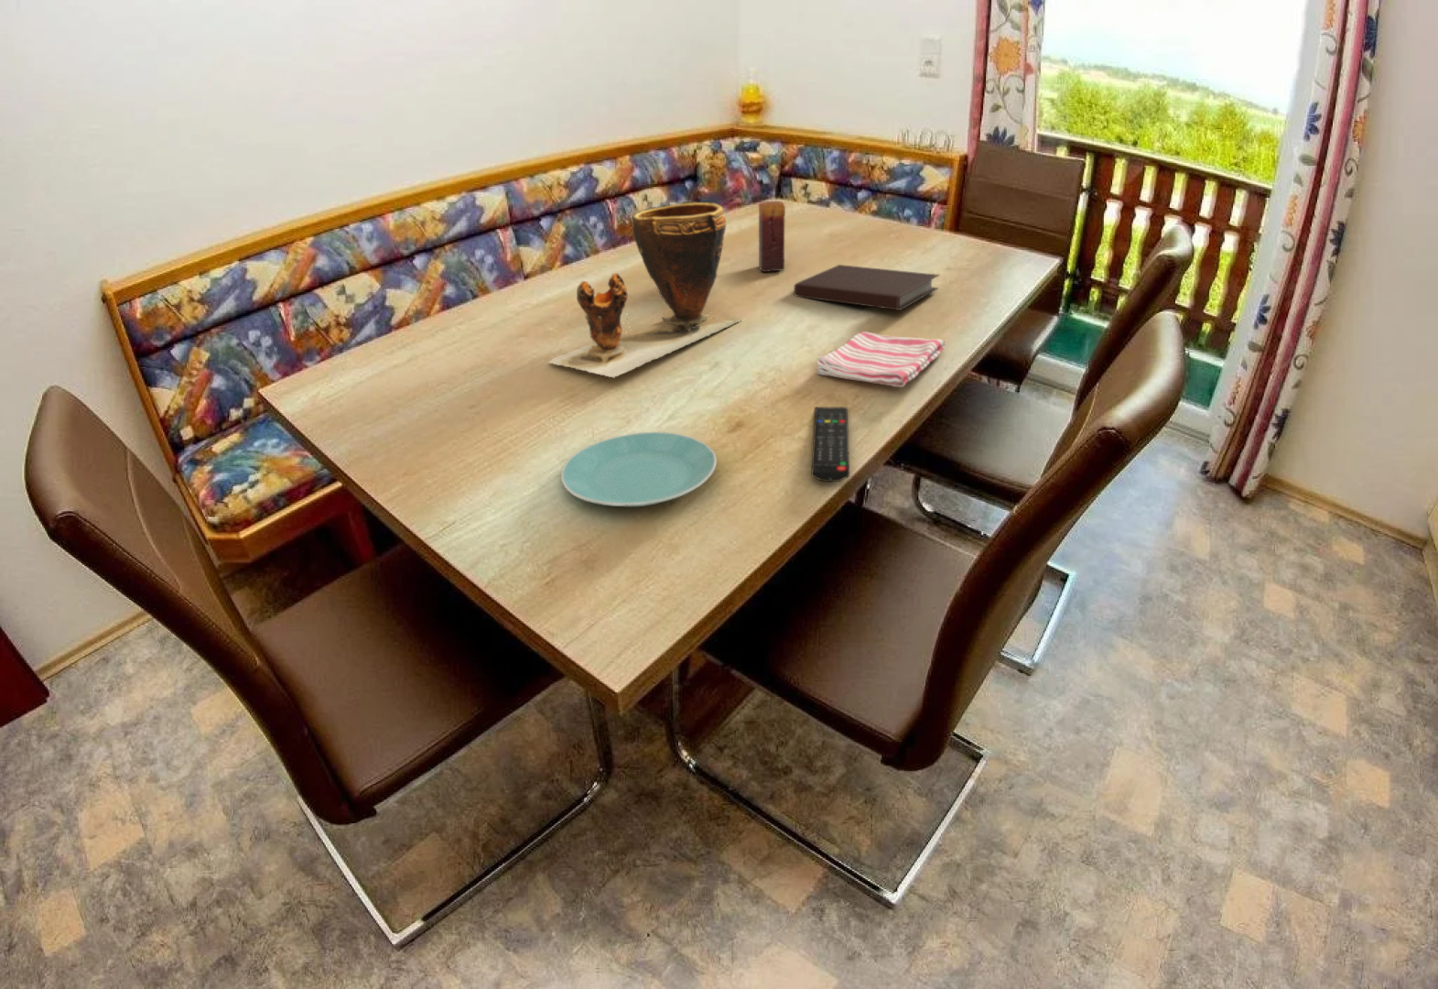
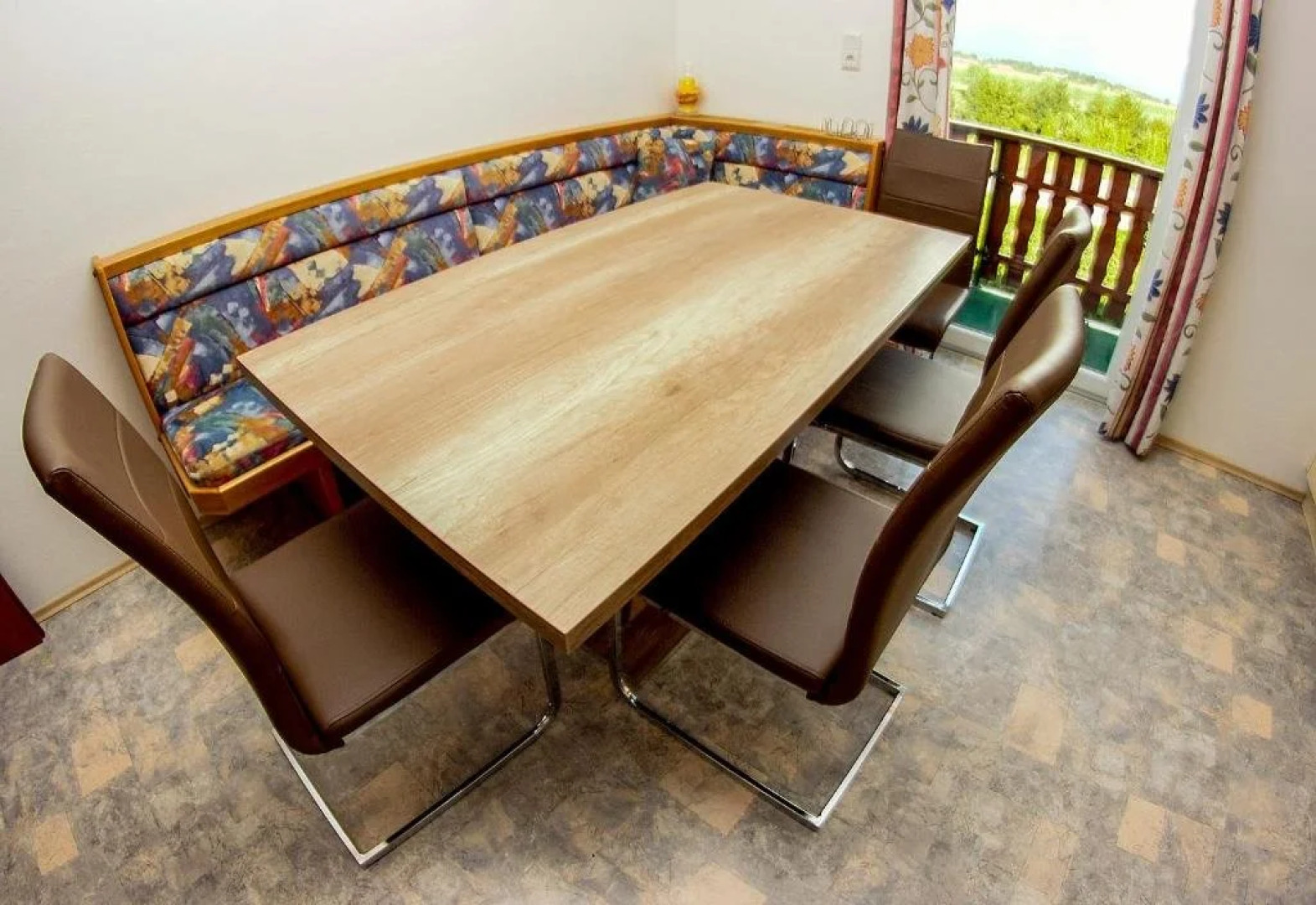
- plate [561,432,718,507]
- remote control [810,405,850,483]
- candle [758,200,787,273]
- clay pot [546,200,742,378]
- dish towel [815,331,946,388]
- notebook [792,263,941,311]
